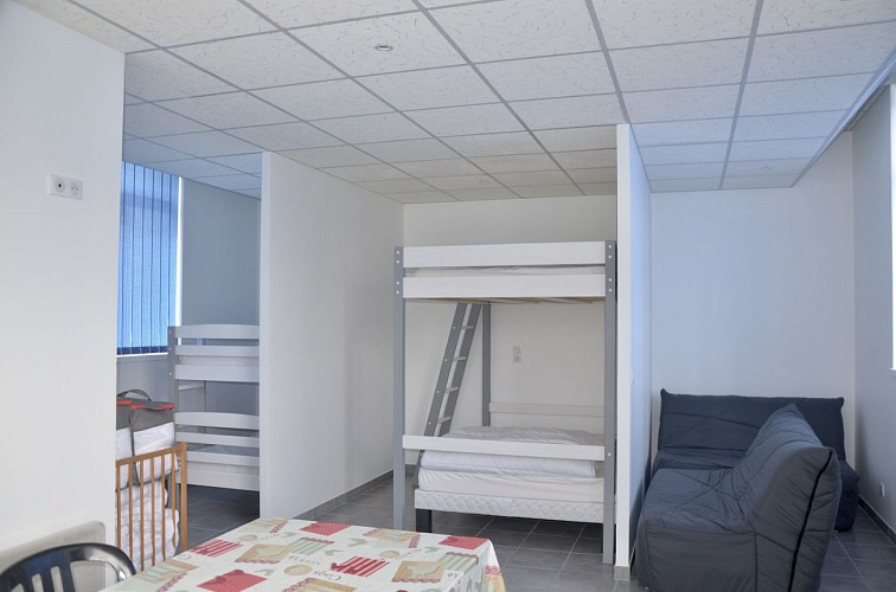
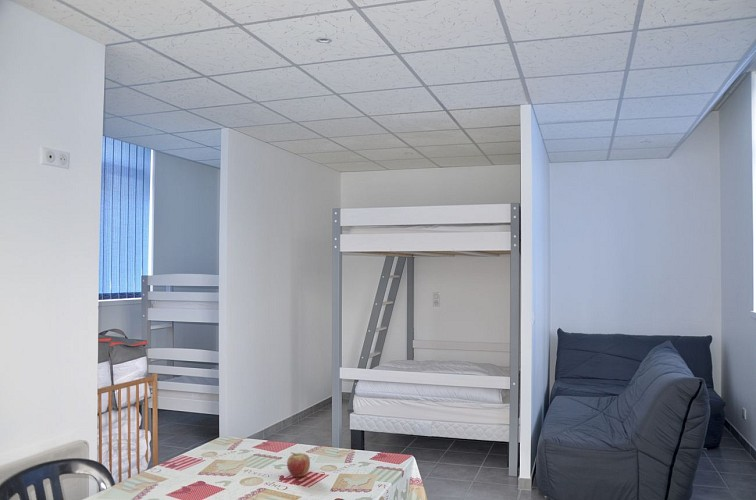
+ fruit [286,451,311,478]
